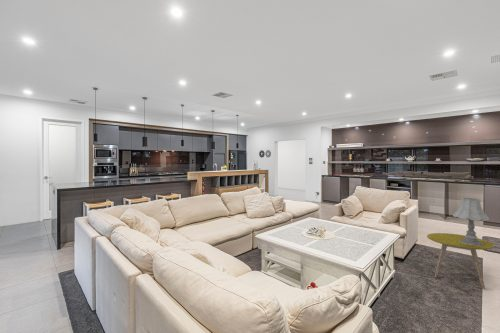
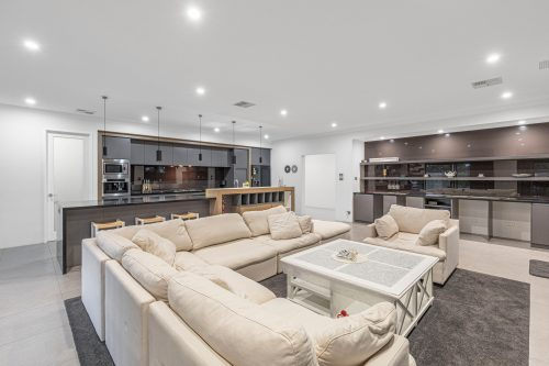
- table lamp [452,197,491,246]
- side table [426,232,495,290]
